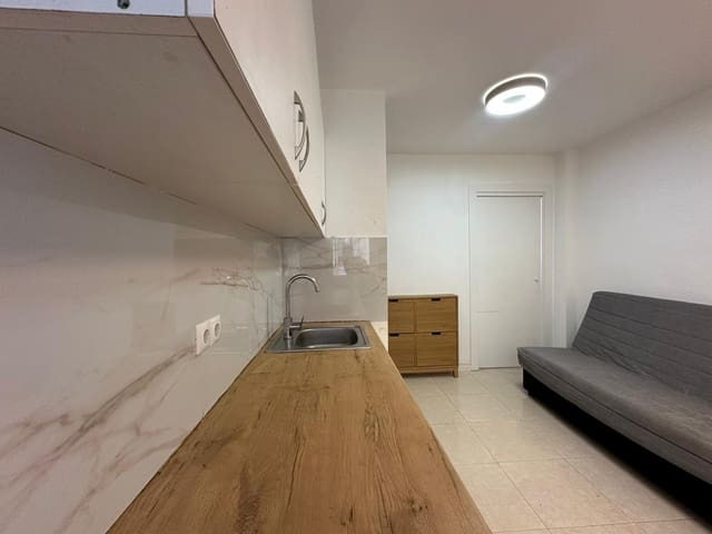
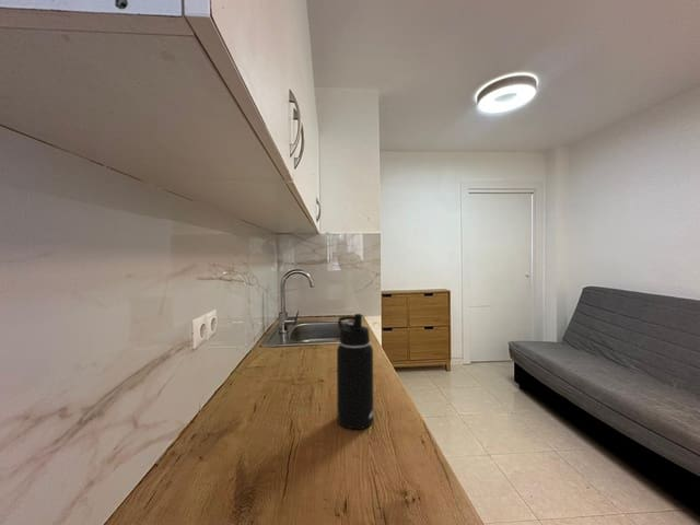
+ water bottle [336,313,374,430]
